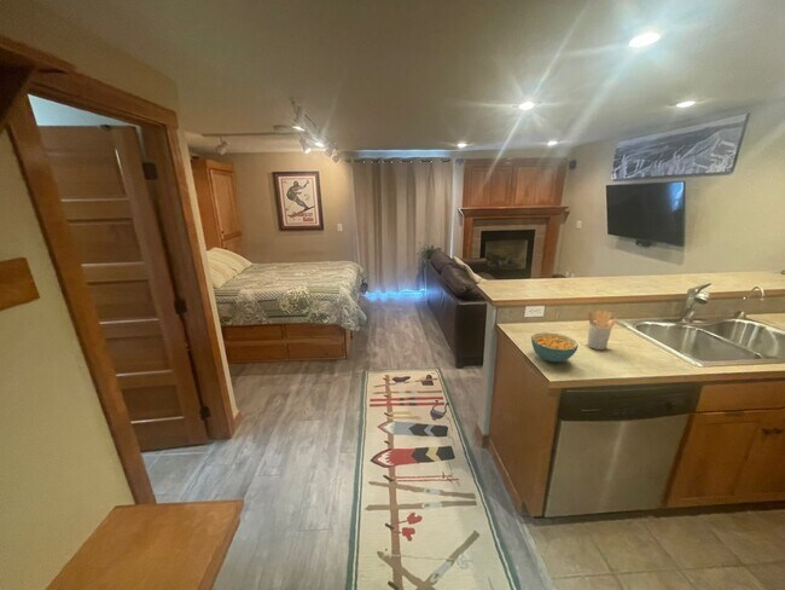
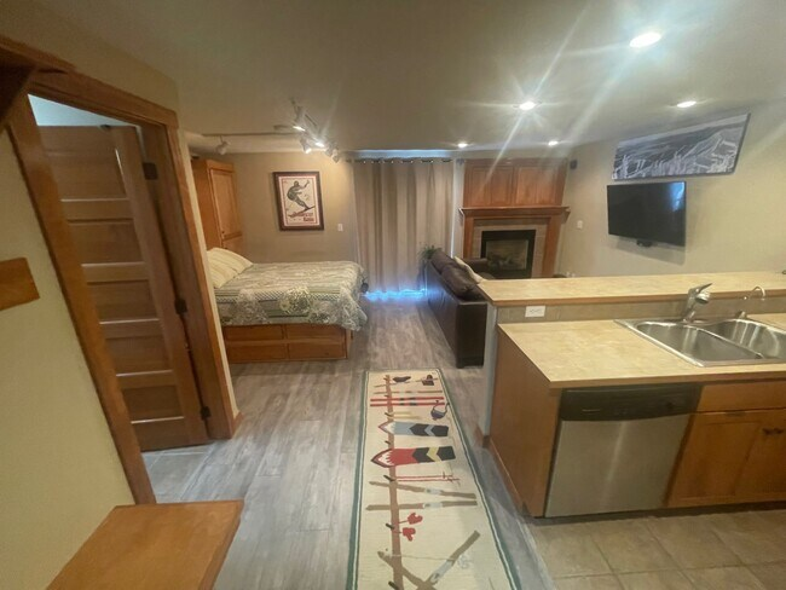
- utensil holder [587,308,620,351]
- cereal bowl [530,331,580,364]
